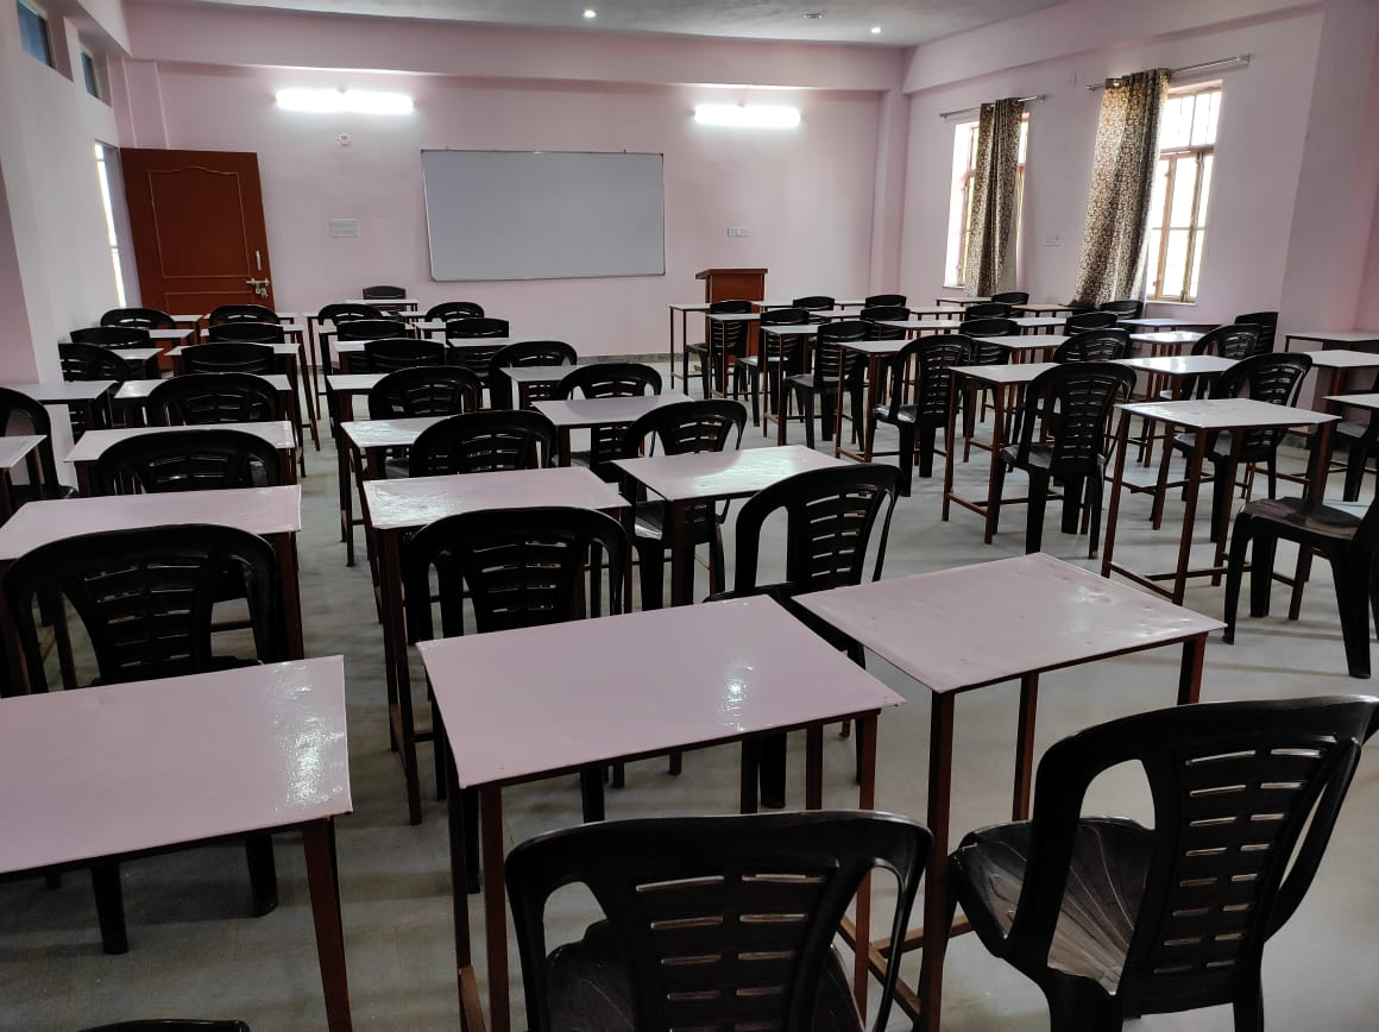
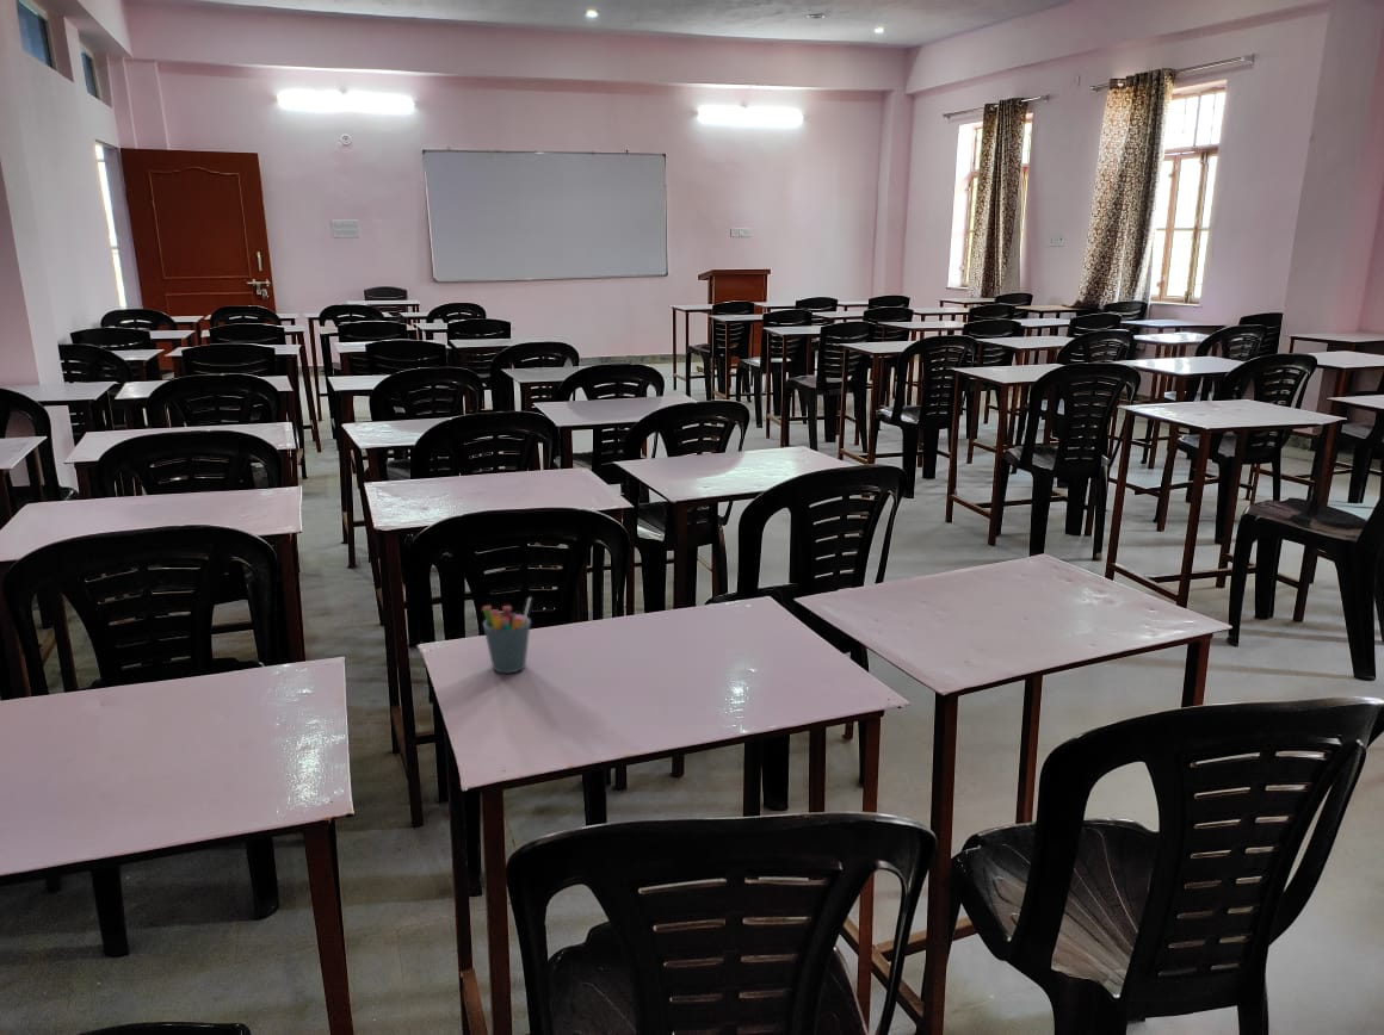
+ pen holder [481,596,532,675]
